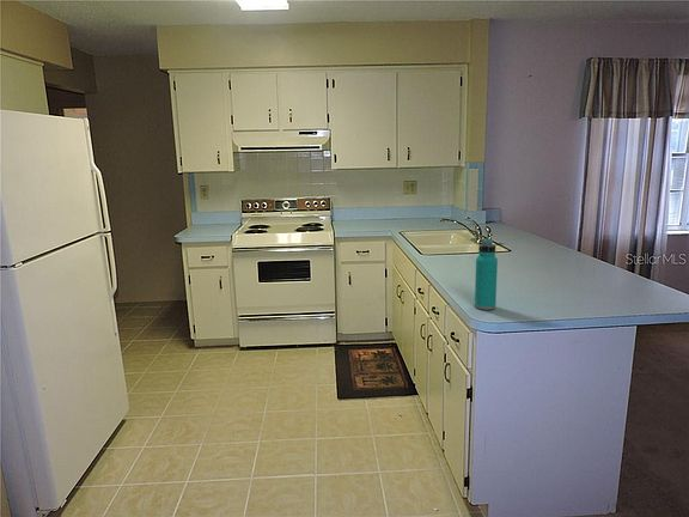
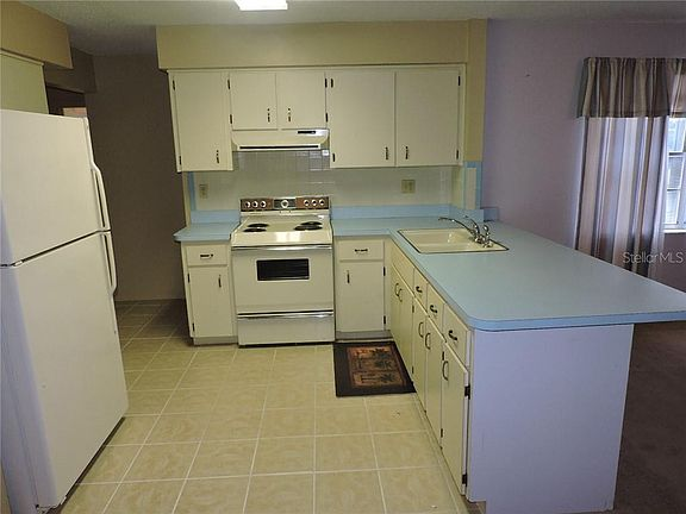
- water bottle [474,238,499,311]
